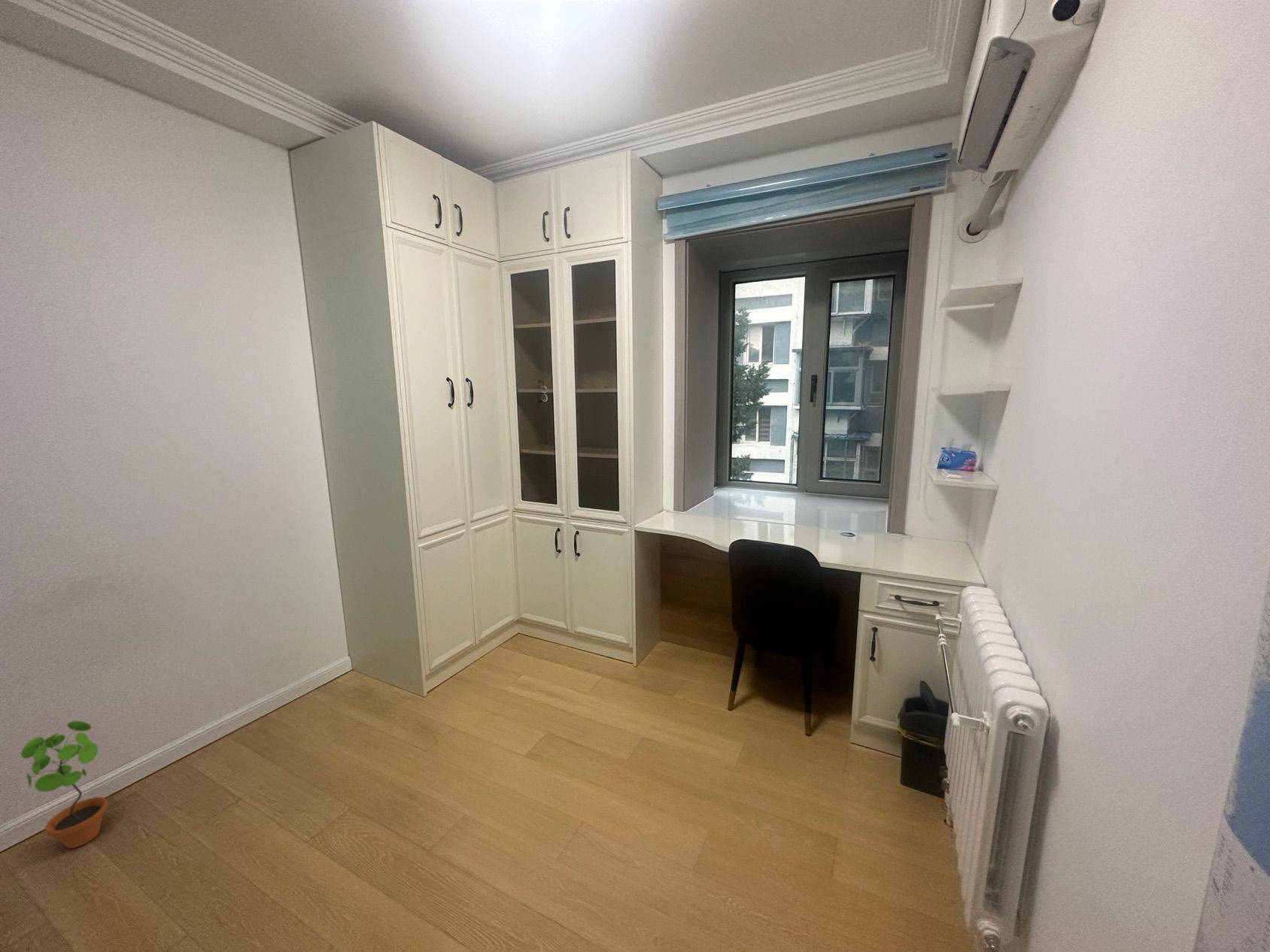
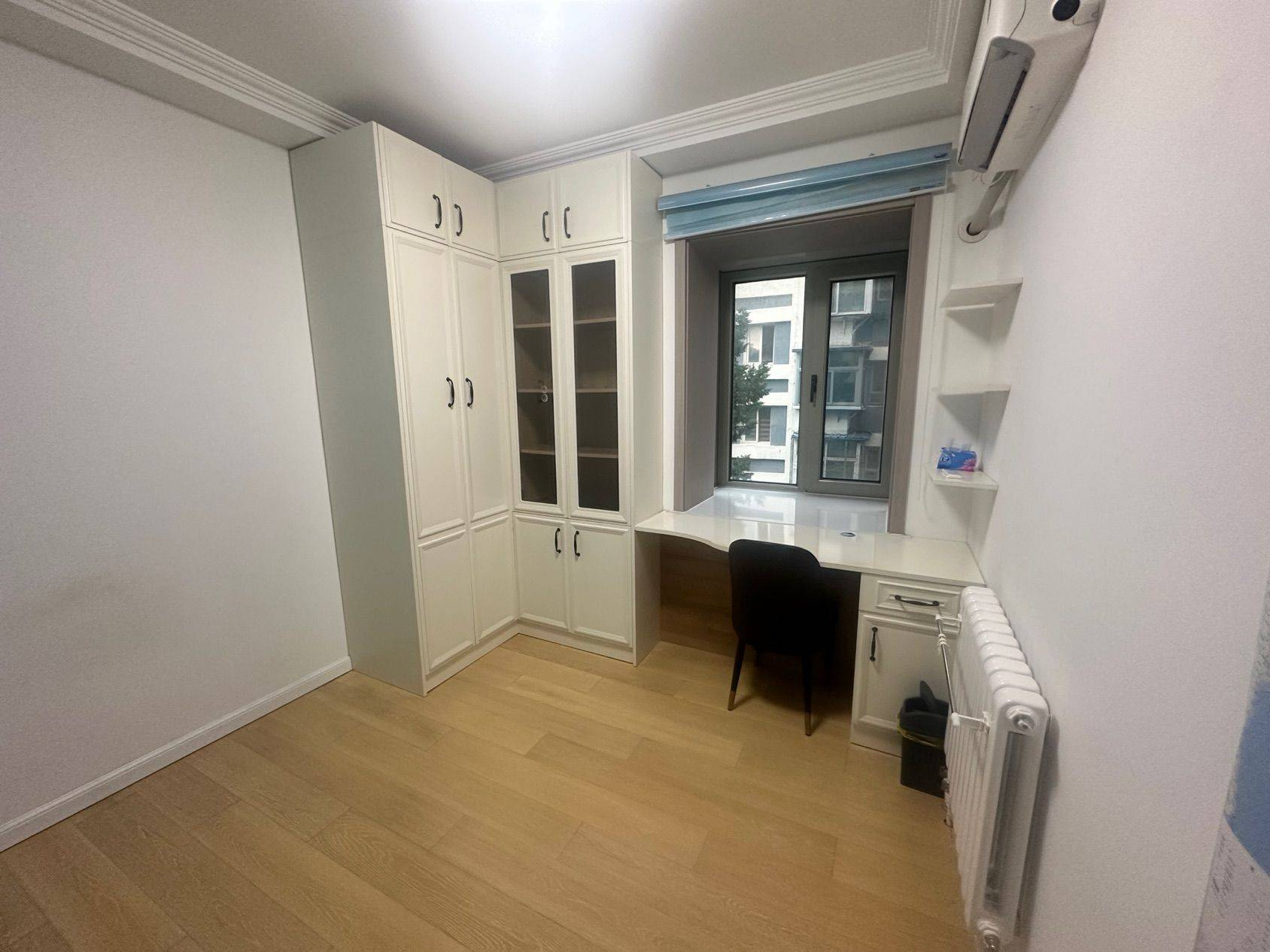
- potted plant [20,720,108,849]
